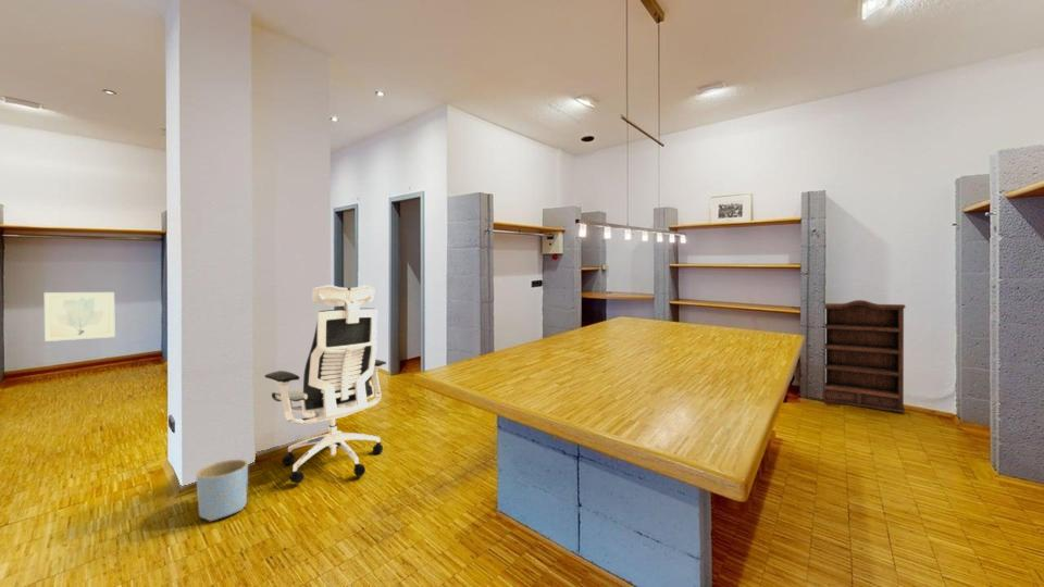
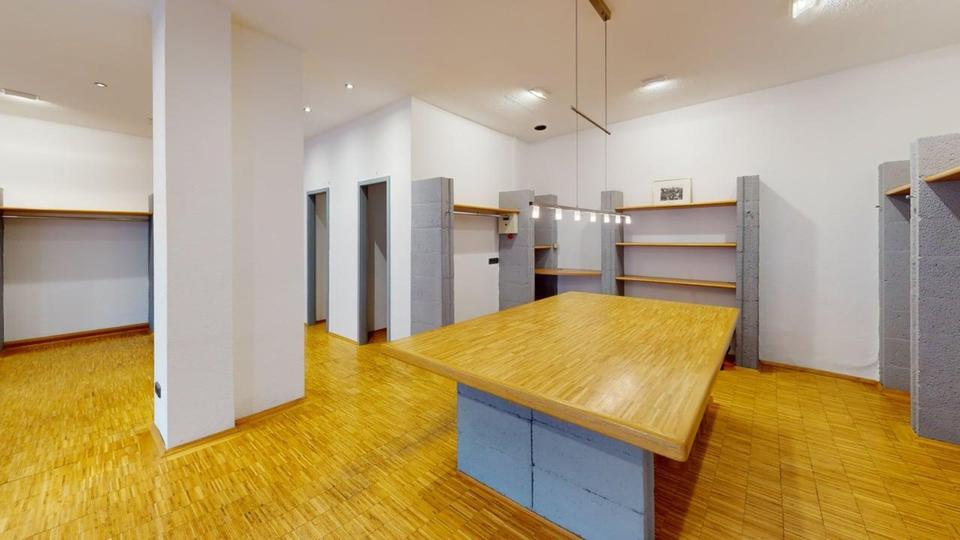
- bookshelf [818,299,906,414]
- wall art [44,291,116,342]
- office chair [263,284,387,485]
- planter [195,459,249,522]
